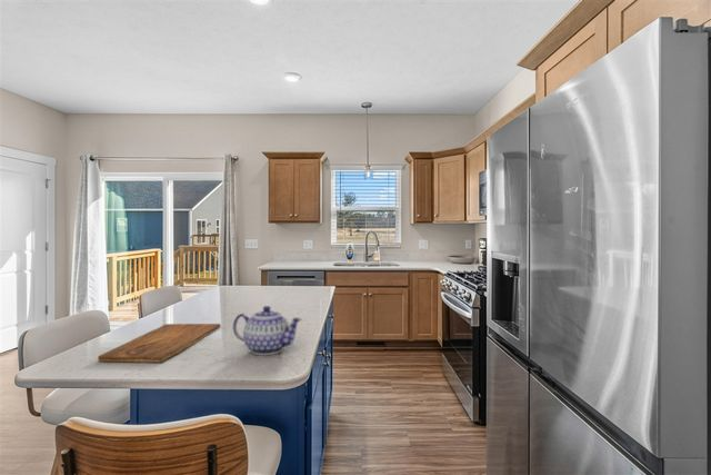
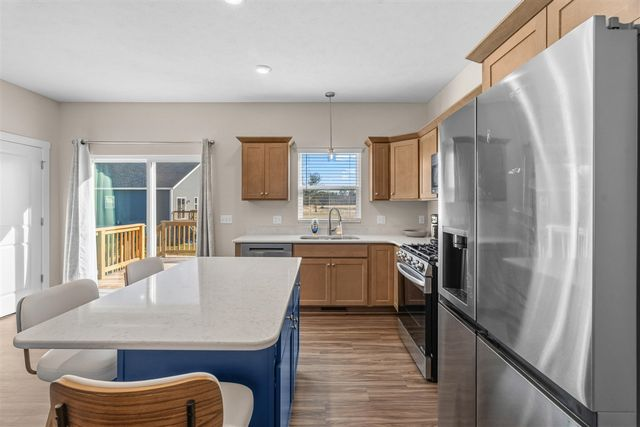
- cutting board [97,323,221,363]
- teapot [232,305,303,356]
